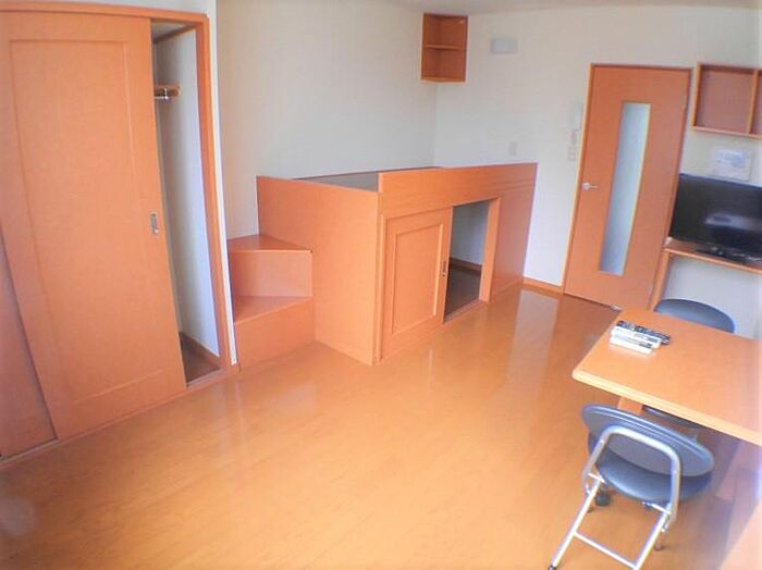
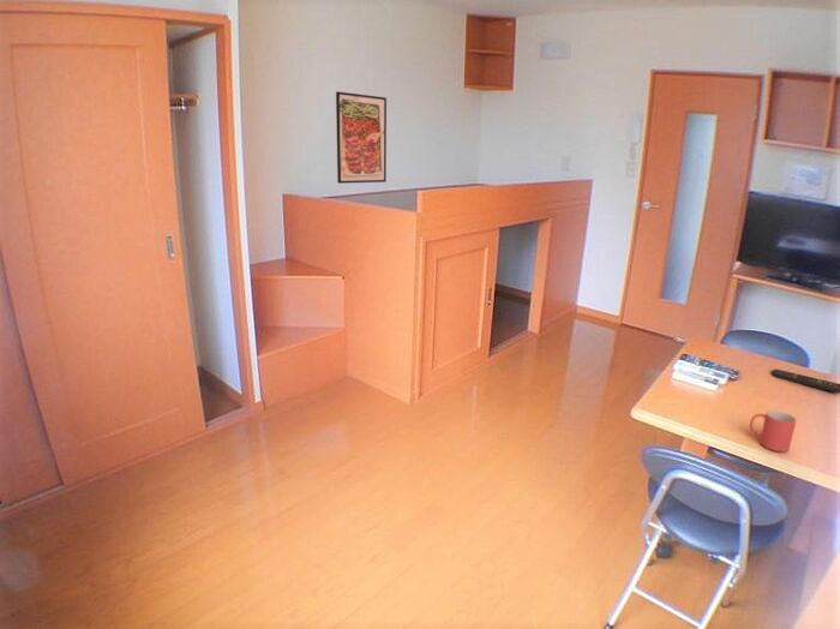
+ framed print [335,91,388,185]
+ mug [749,409,798,453]
+ remote control [770,369,840,394]
